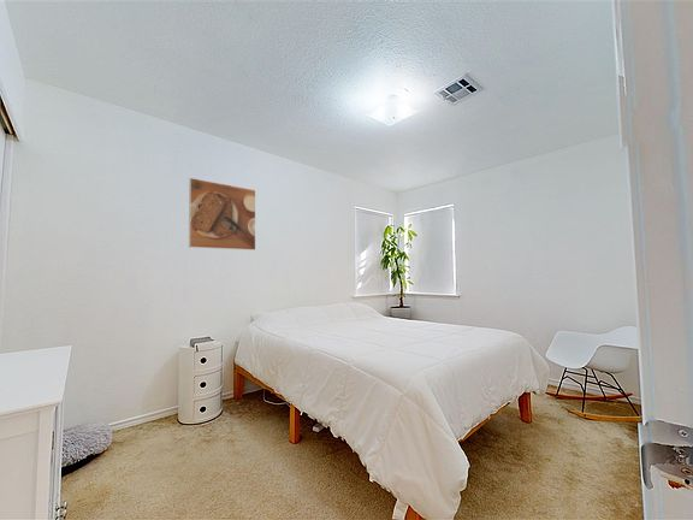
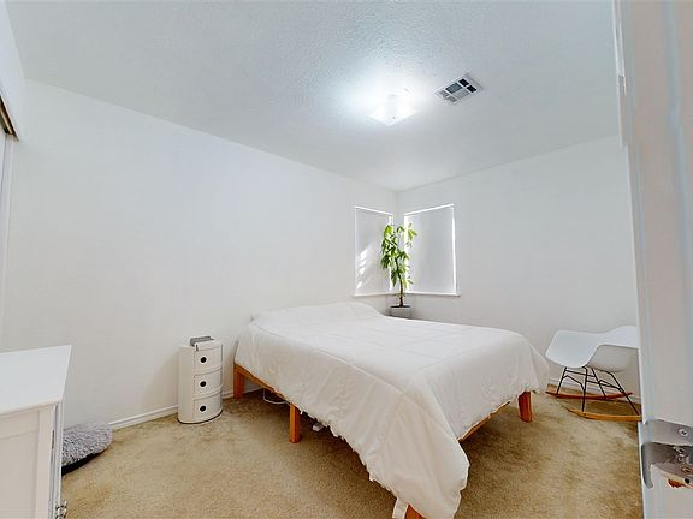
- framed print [188,177,256,252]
